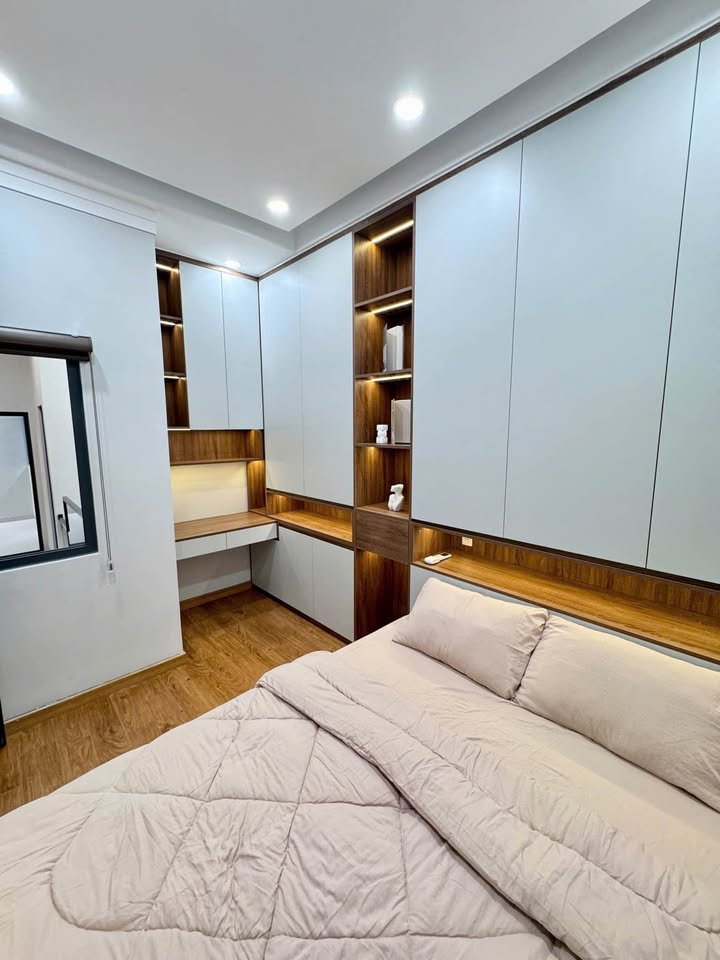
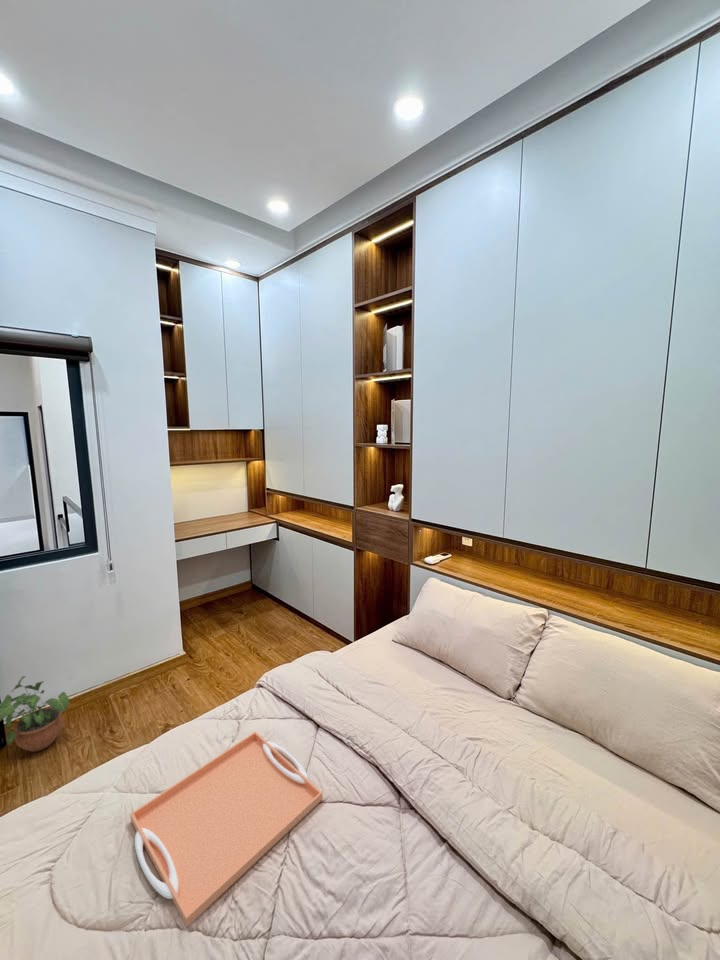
+ serving tray [129,730,324,928]
+ potted plant [0,675,70,753]
